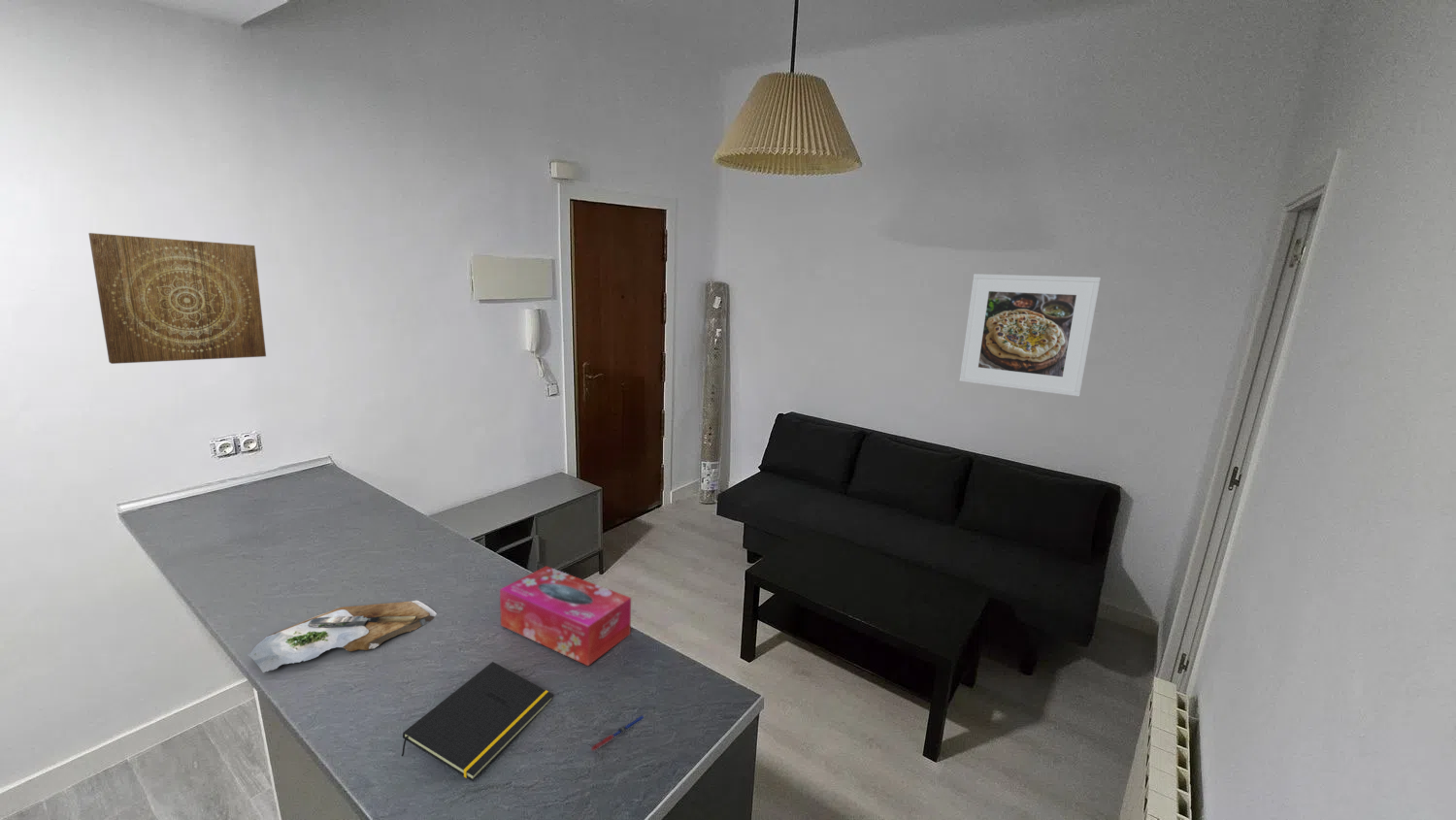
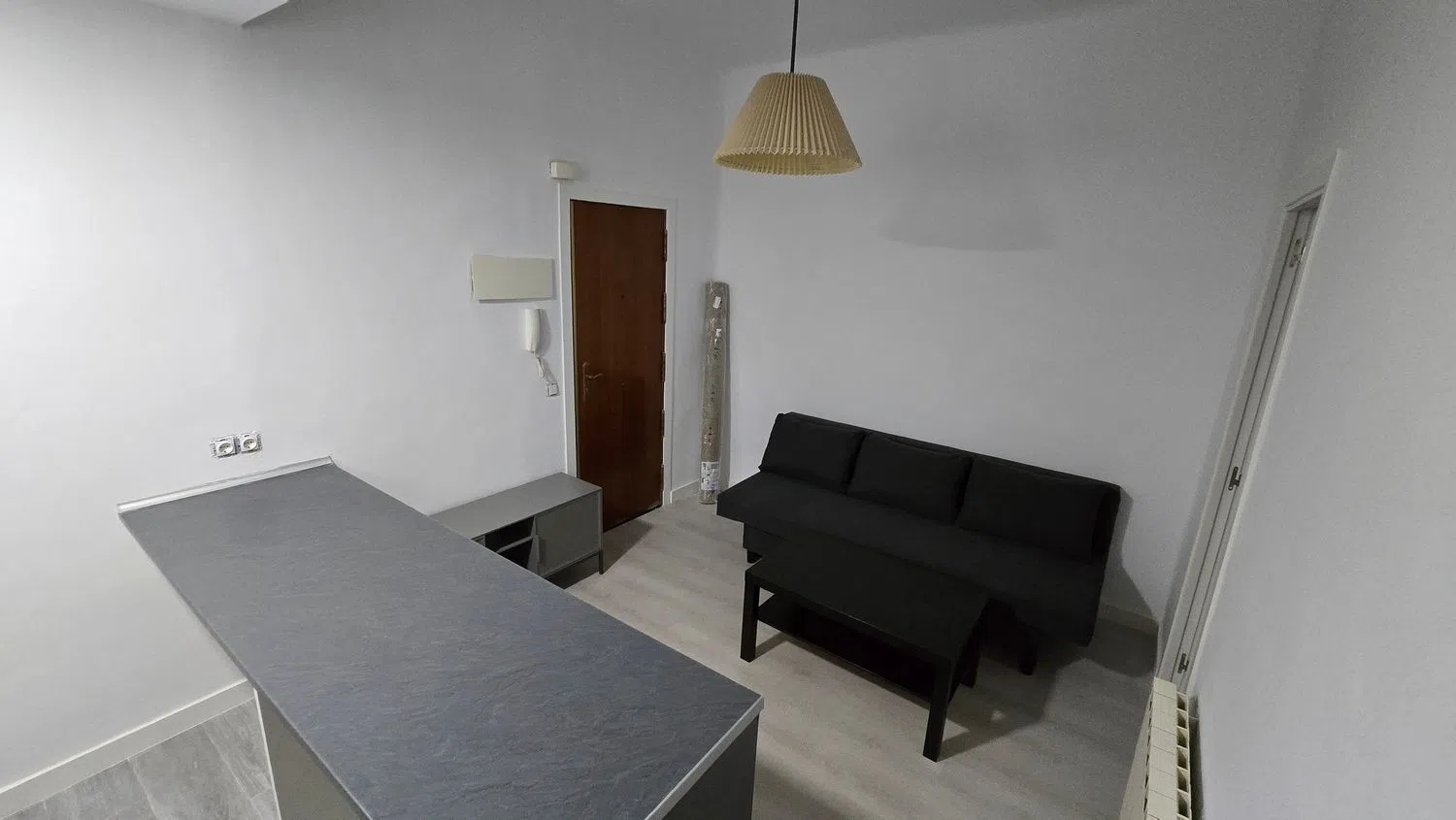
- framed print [958,273,1102,397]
- tissue box [499,565,632,667]
- cutting board [248,600,438,674]
- notepad [401,661,554,782]
- pen [589,712,648,752]
- wall art [87,232,267,365]
